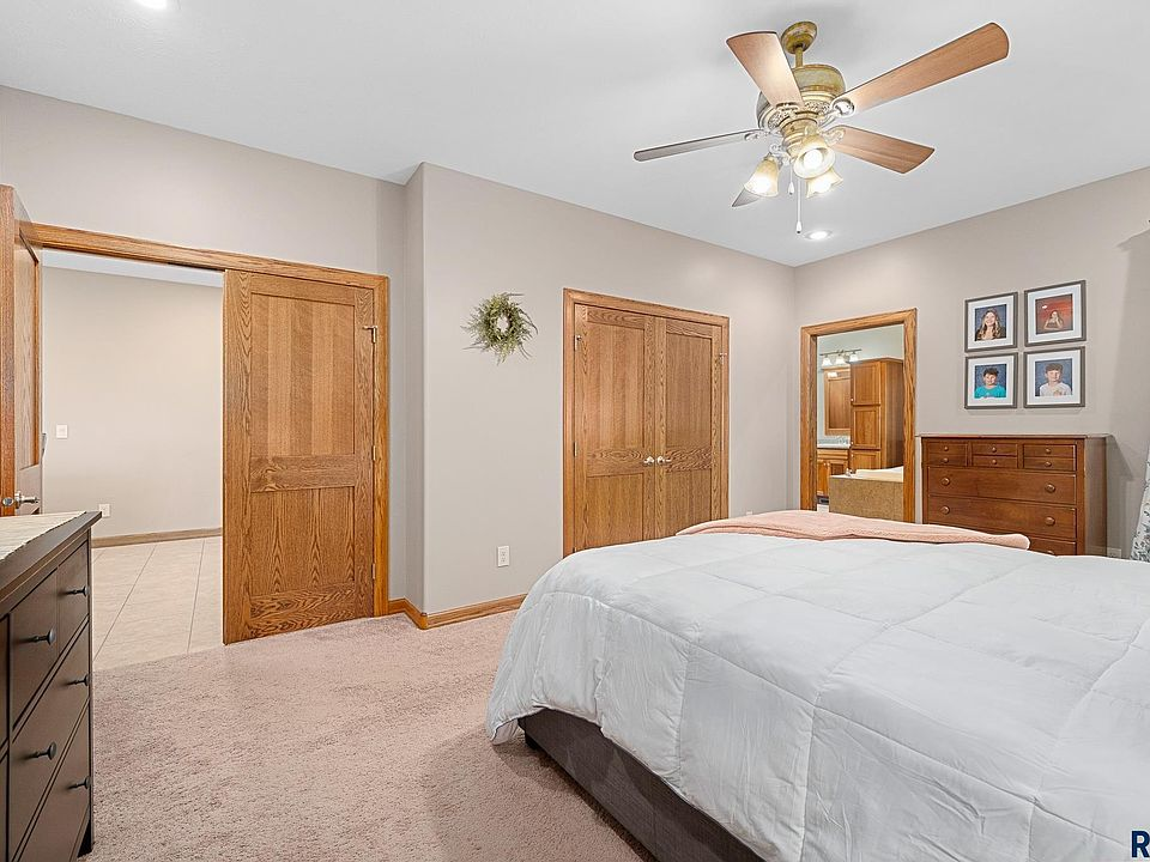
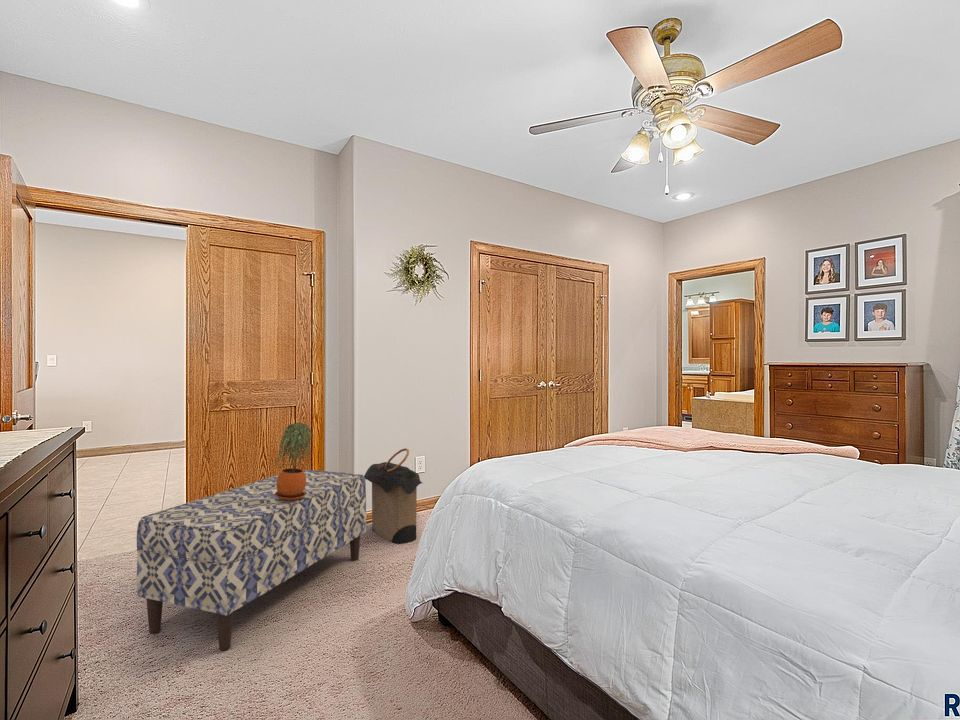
+ potted plant [273,422,313,501]
+ laundry hamper [363,447,423,545]
+ bench [136,468,367,651]
